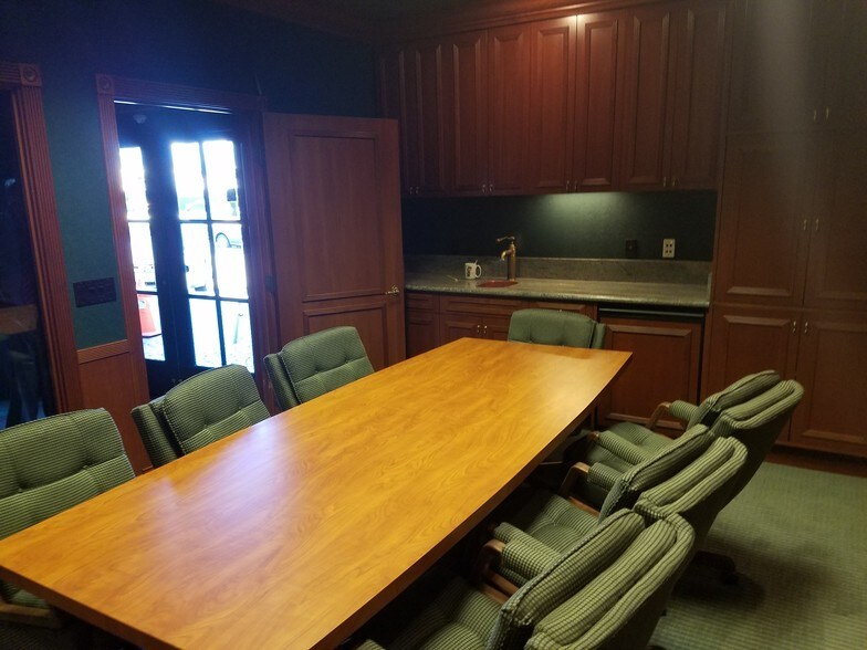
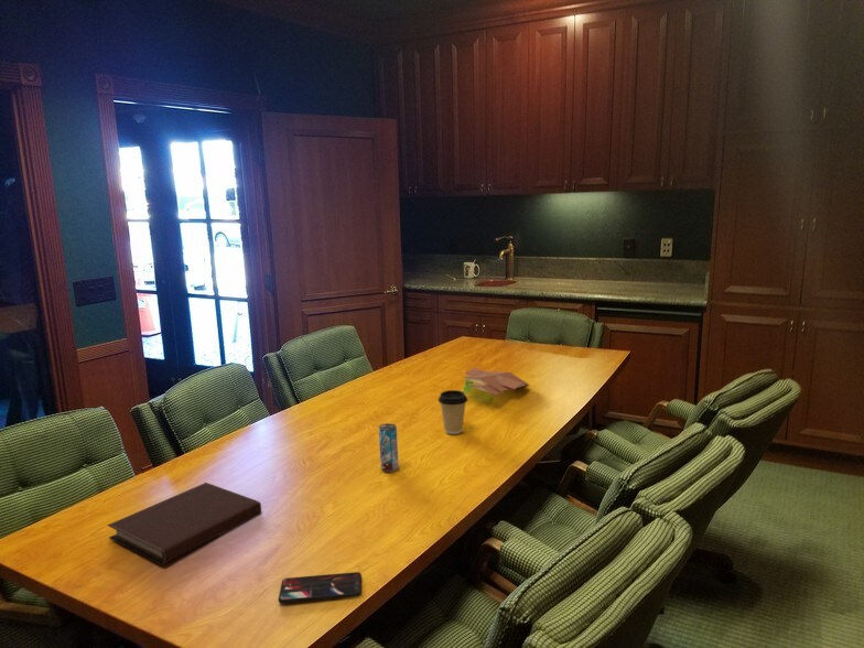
+ beverage can [378,422,400,473]
+ smartphone [278,571,363,604]
+ coffee cup [438,389,468,435]
+ notebook [107,482,262,565]
+ papers [462,367,530,404]
